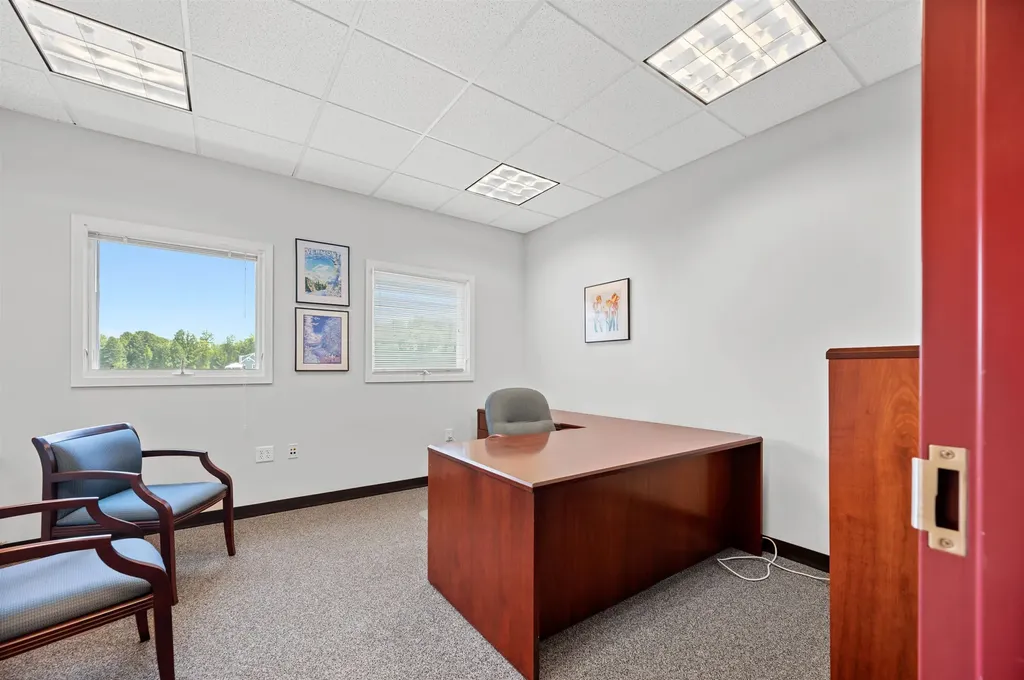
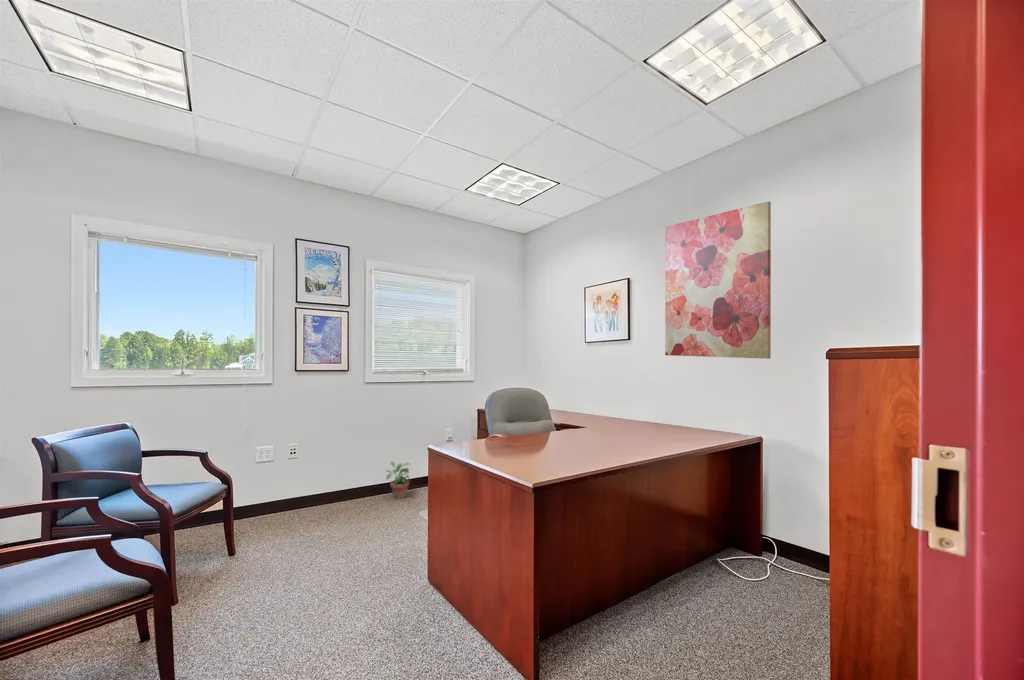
+ wall art [664,200,772,360]
+ potted plant [385,461,412,499]
